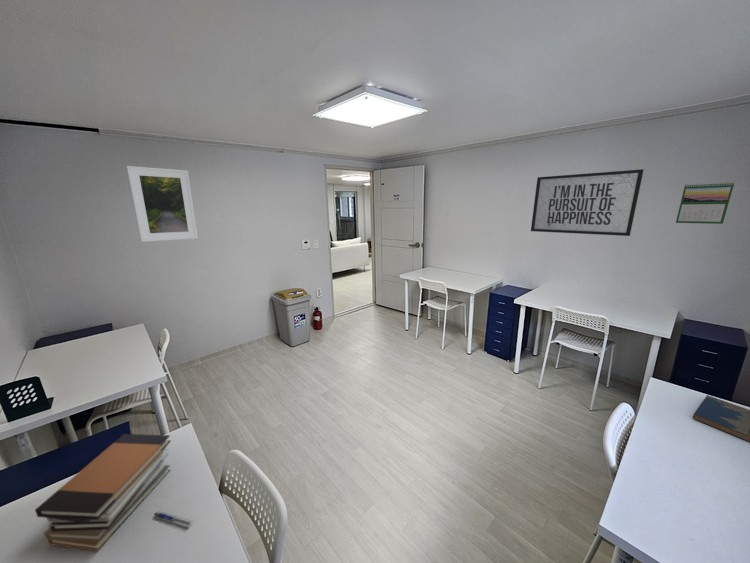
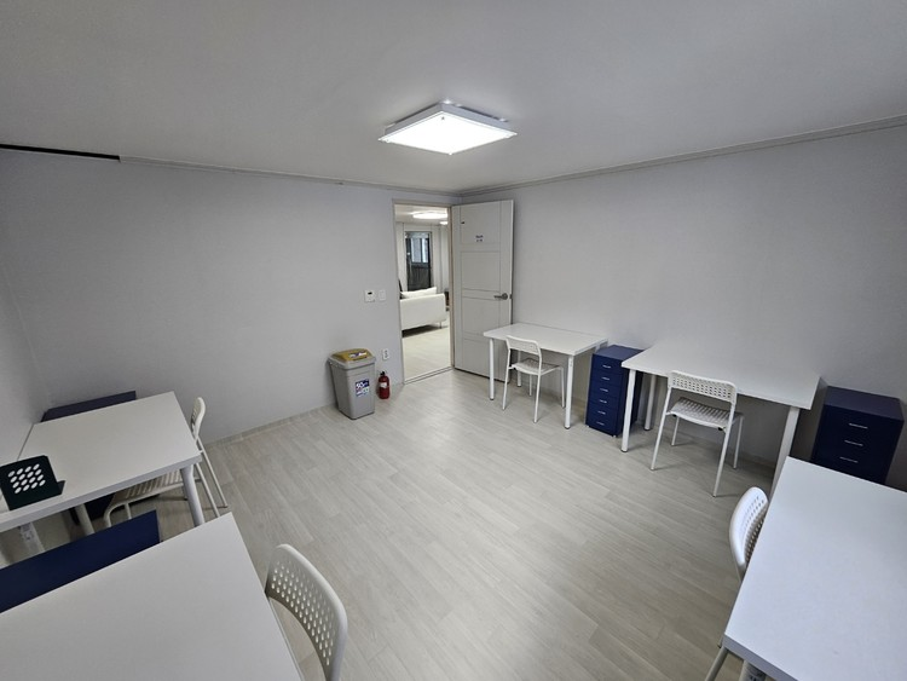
- mirror [530,168,645,237]
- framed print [126,165,199,243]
- book stack [34,433,172,552]
- hardcover book [692,394,750,443]
- pen [152,510,192,528]
- calendar [675,181,735,225]
